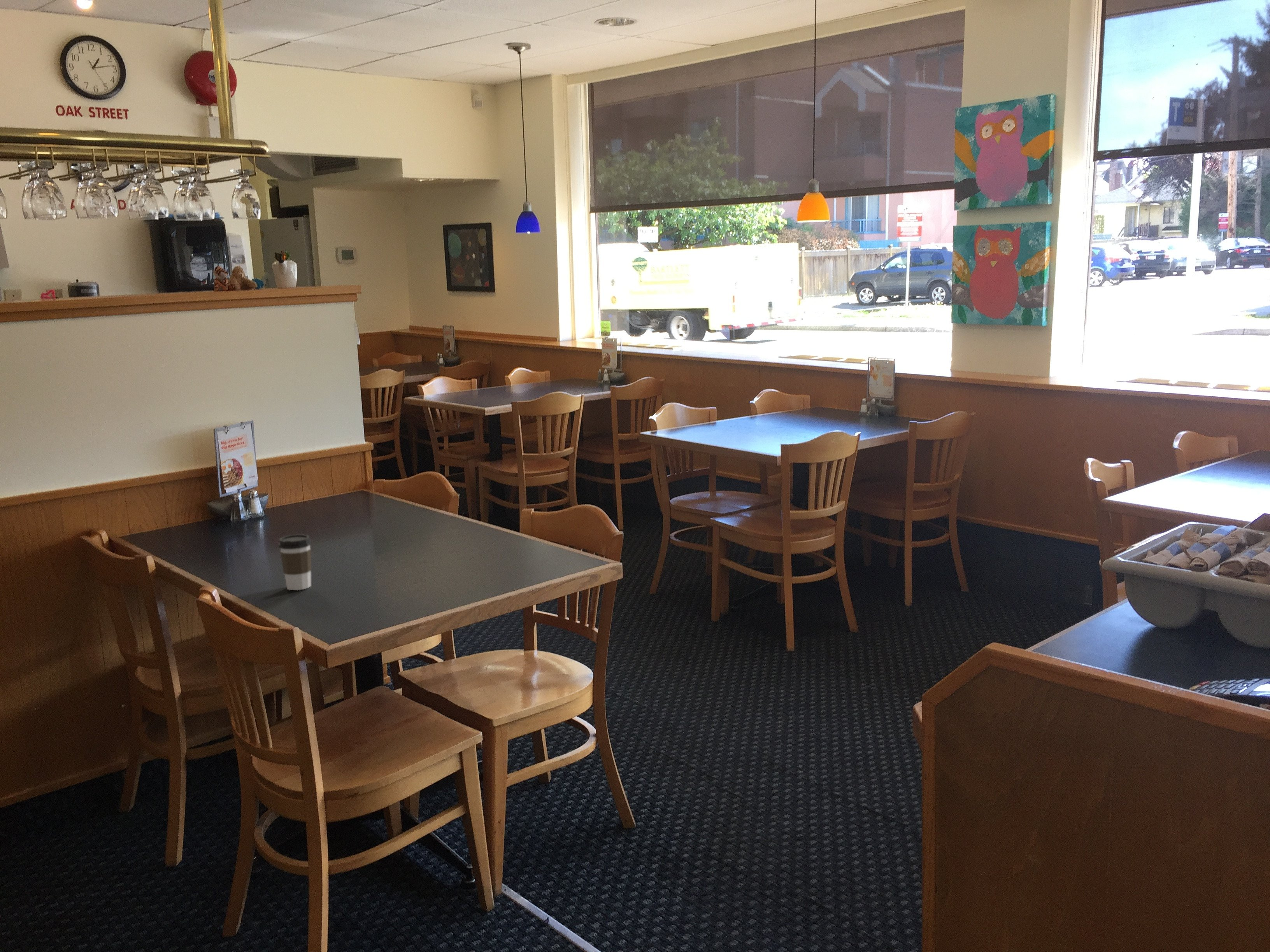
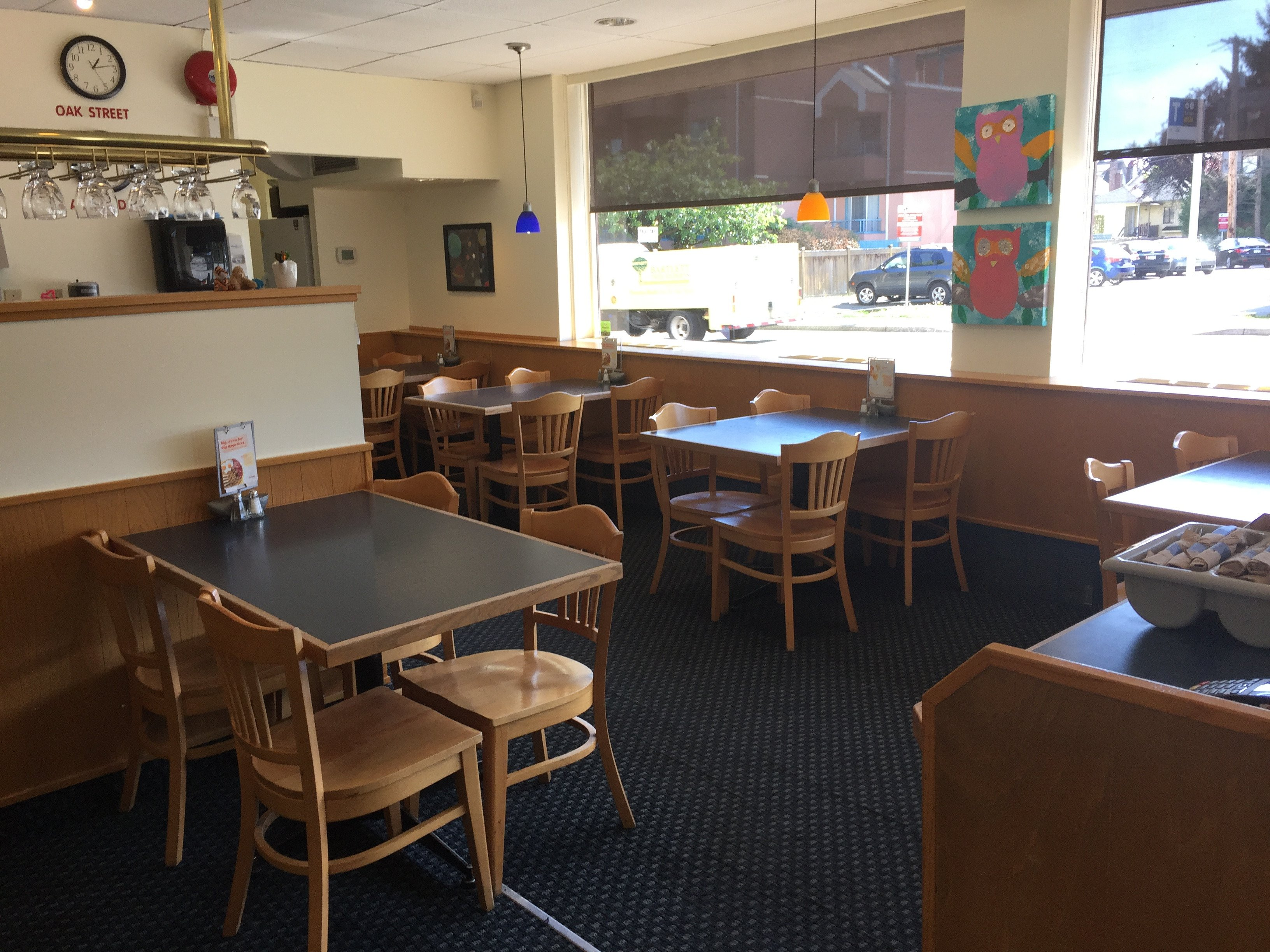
- coffee cup [278,534,312,591]
